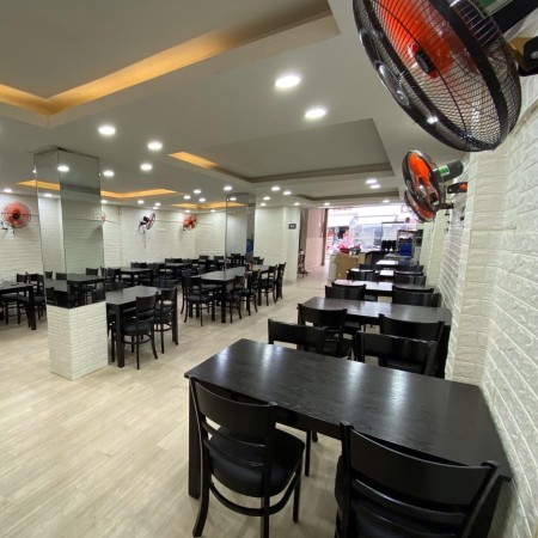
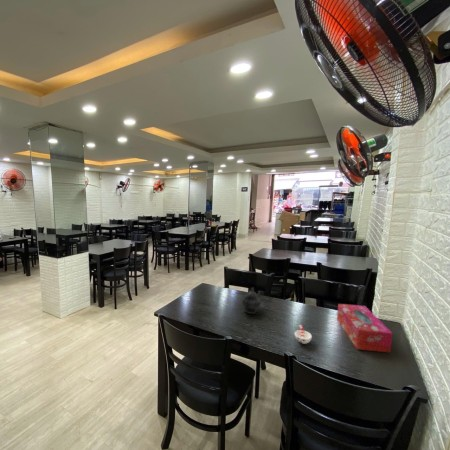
+ cup [293,324,313,345]
+ tissue box [336,303,394,354]
+ teapot [241,286,262,315]
